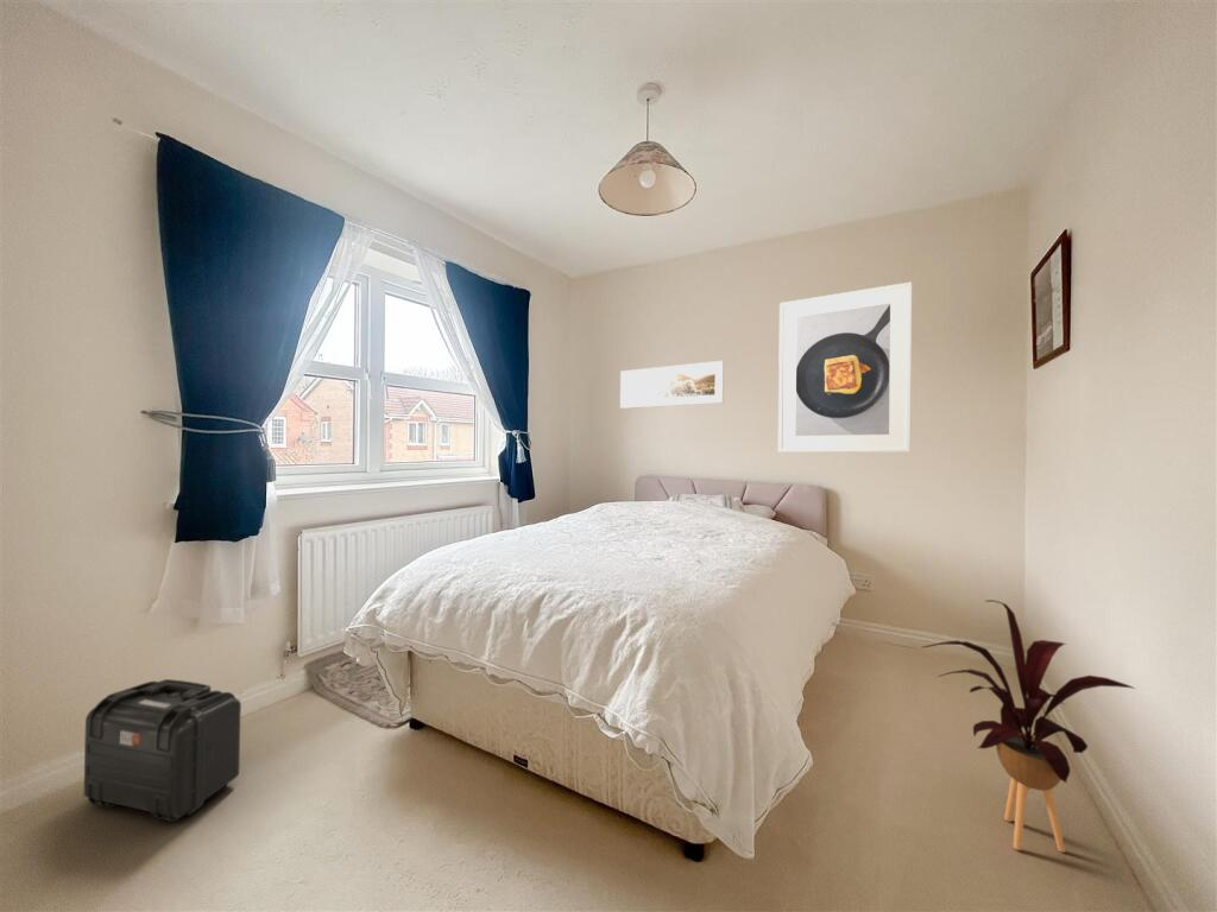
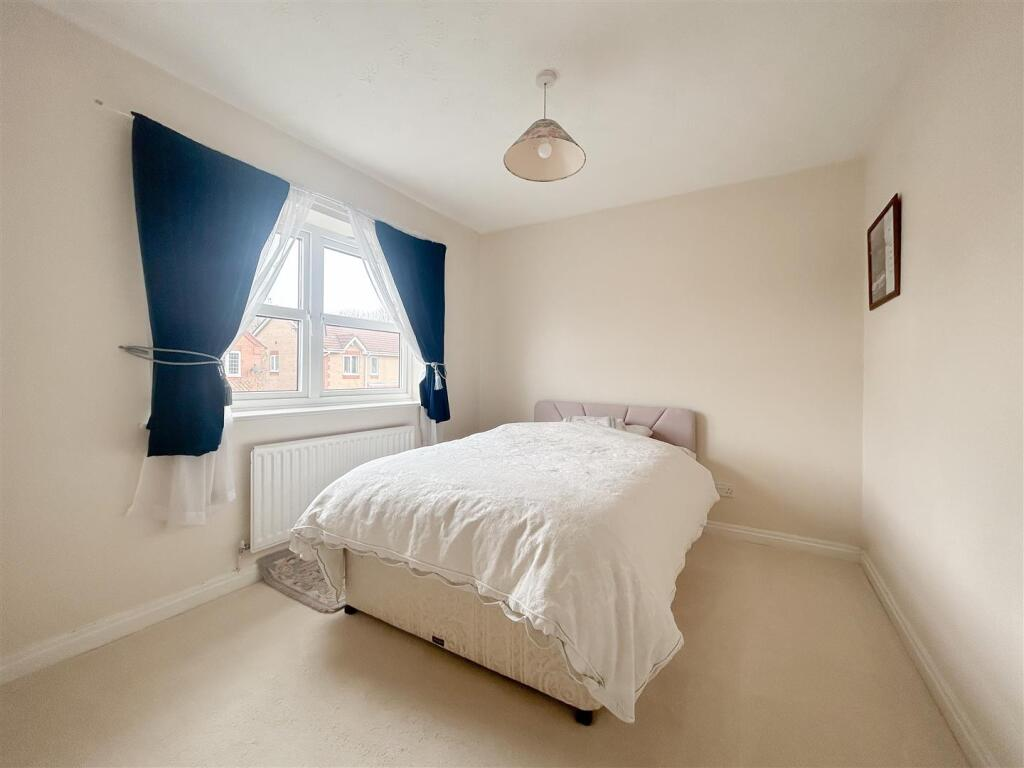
- house plant [921,598,1136,854]
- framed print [777,281,913,454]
- backpack [83,678,242,823]
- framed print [619,360,725,408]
